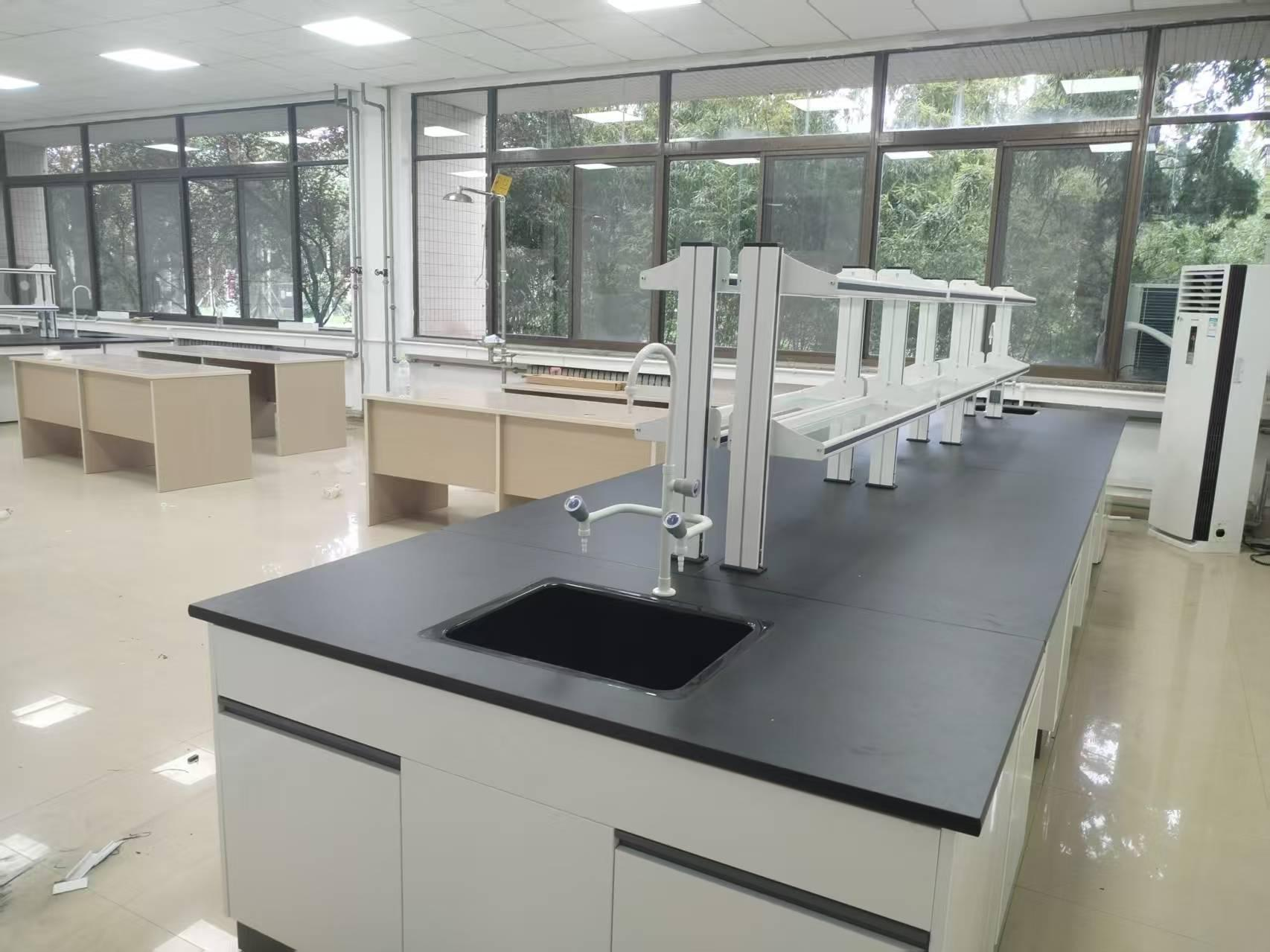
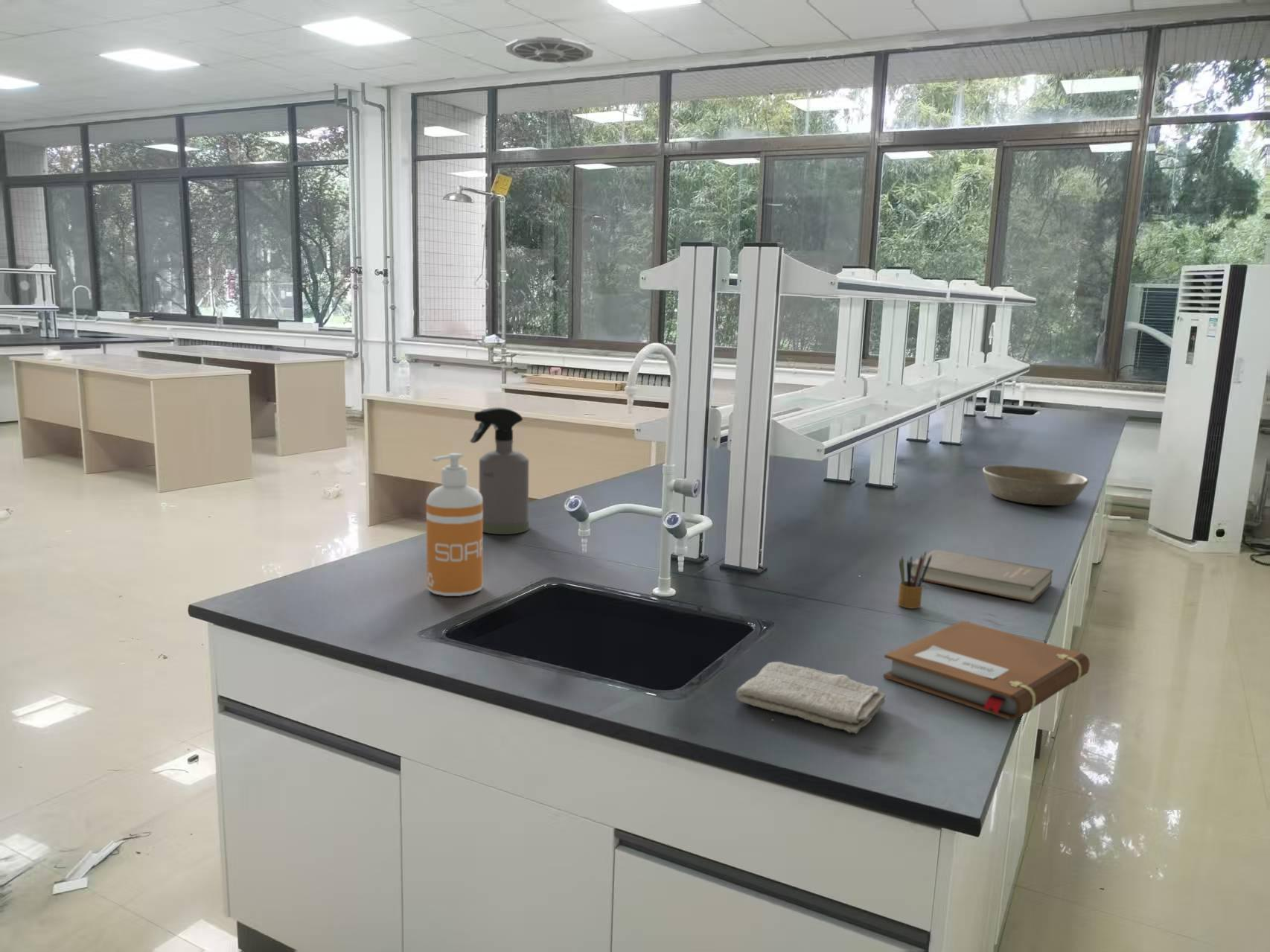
+ spray bottle [469,407,530,535]
+ washcloth [735,661,887,735]
+ pencil box [897,550,931,610]
+ book [911,549,1054,603]
+ ceiling vent [505,36,594,64]
+ soap dispenser [426,453,483,597]
+ bowl [982,464,1089,506]
+ notebook [882,620,1091,721]
